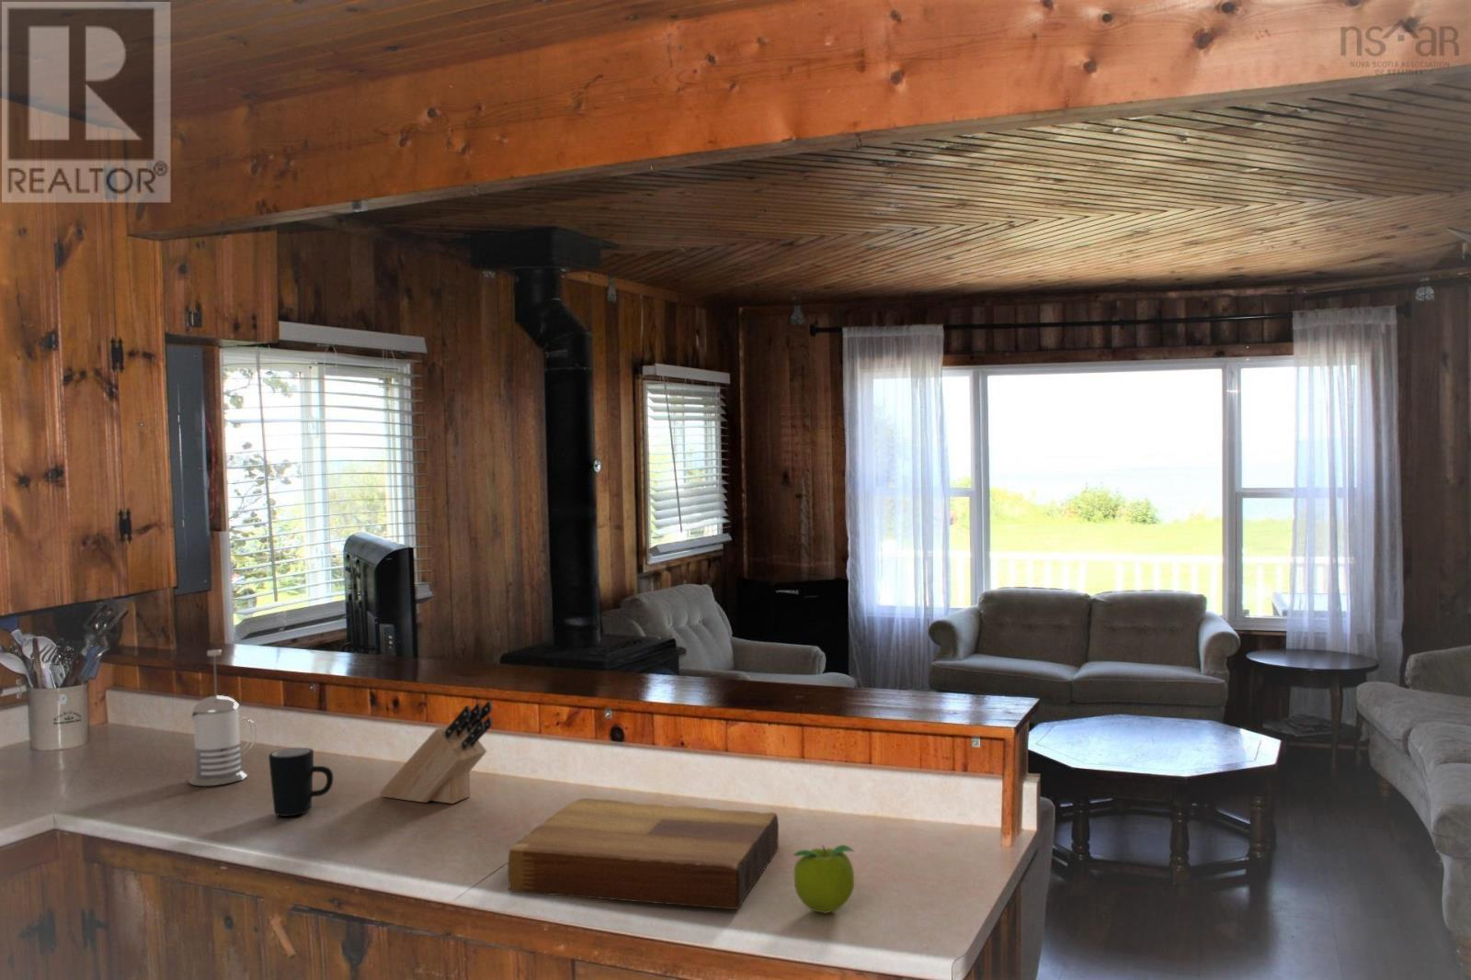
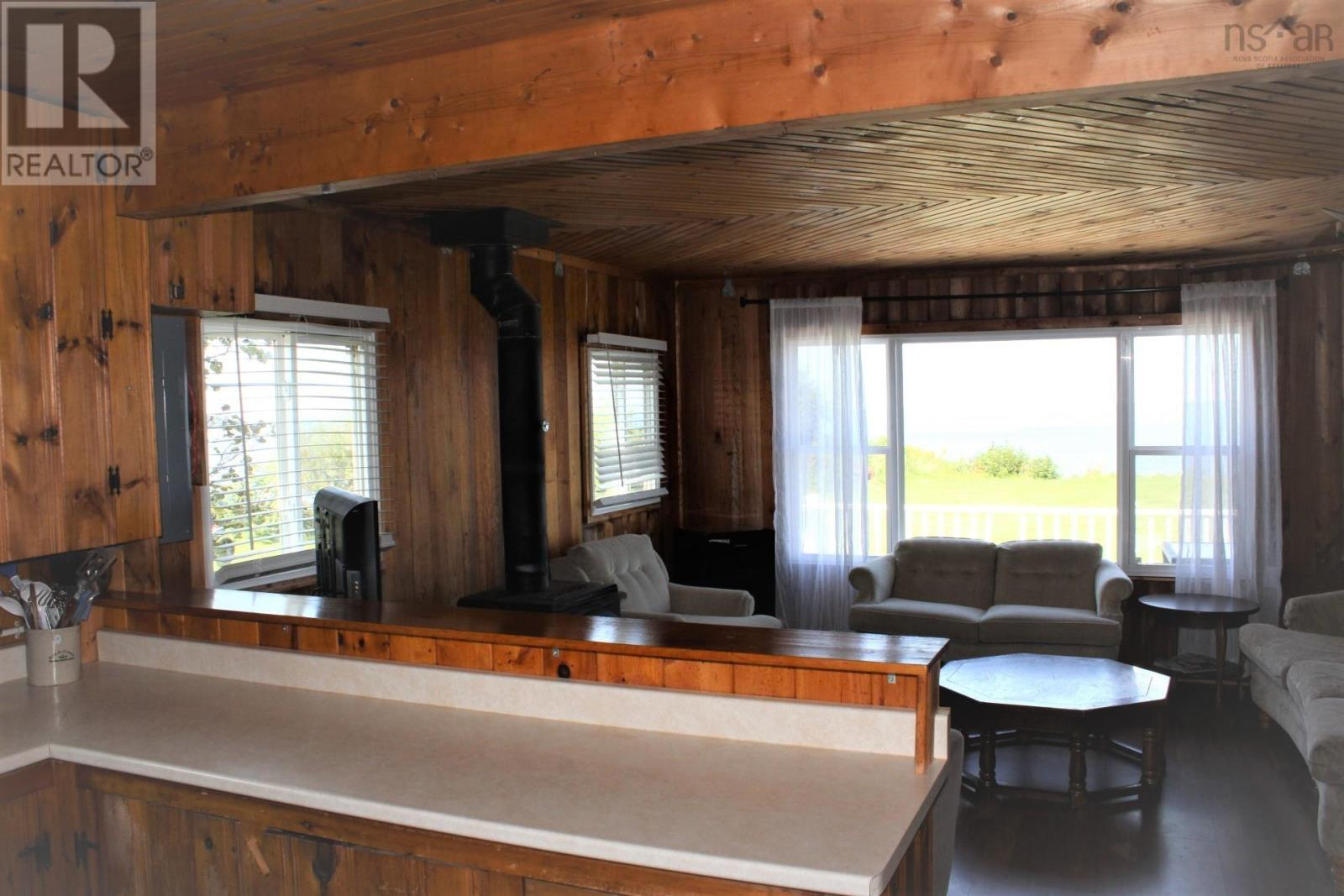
- knife block [379,700,493,805]
- cutting board [507,797,779,910]
- french press [187,649,257,788]
- fruit [794,844,855,914]
- mug [267,747,334,817]
